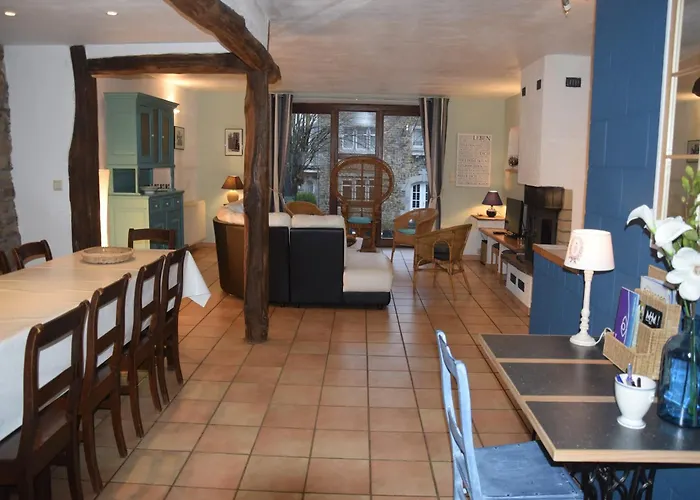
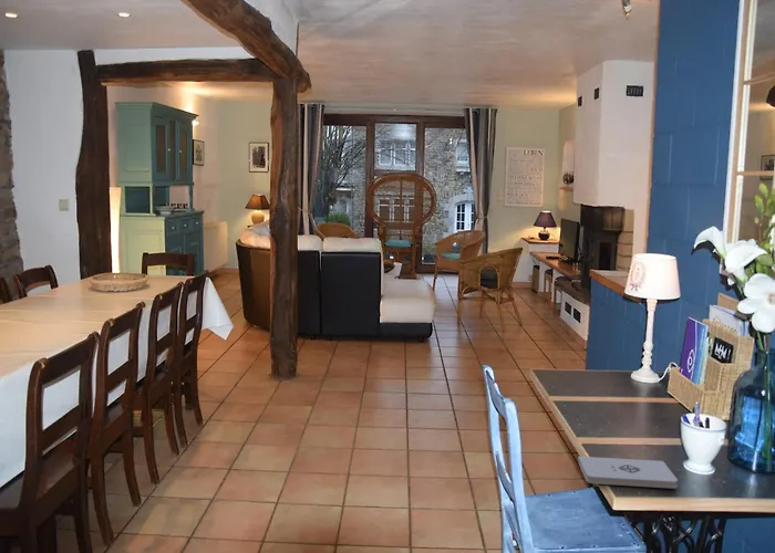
+ notepad [577,456,679,489]
